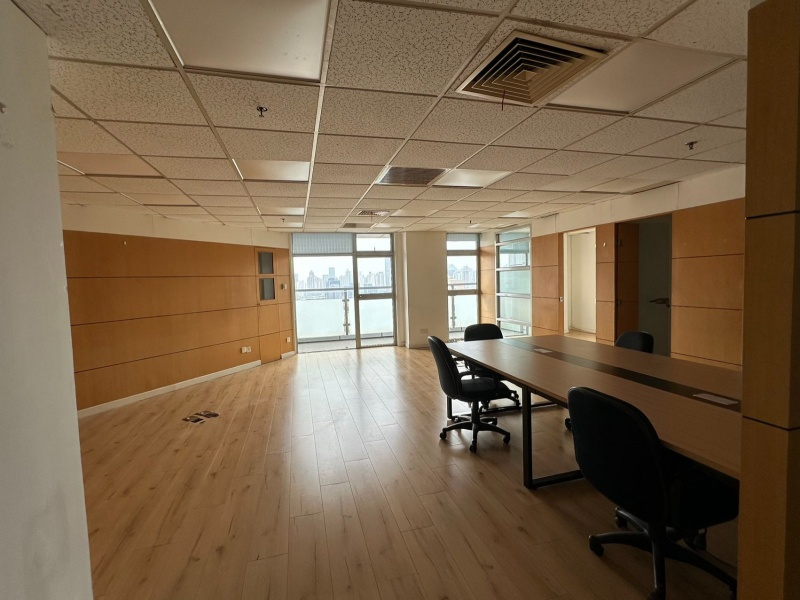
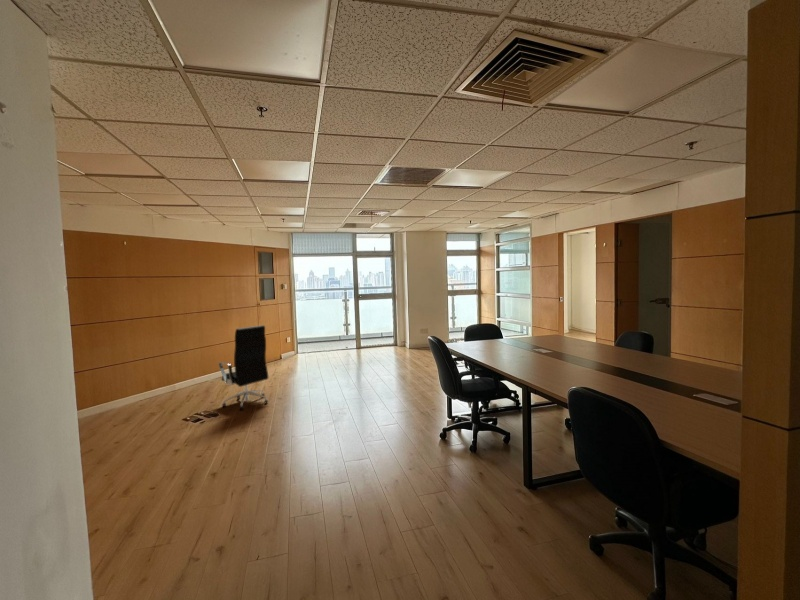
+ office chair [218,324,269,411]
